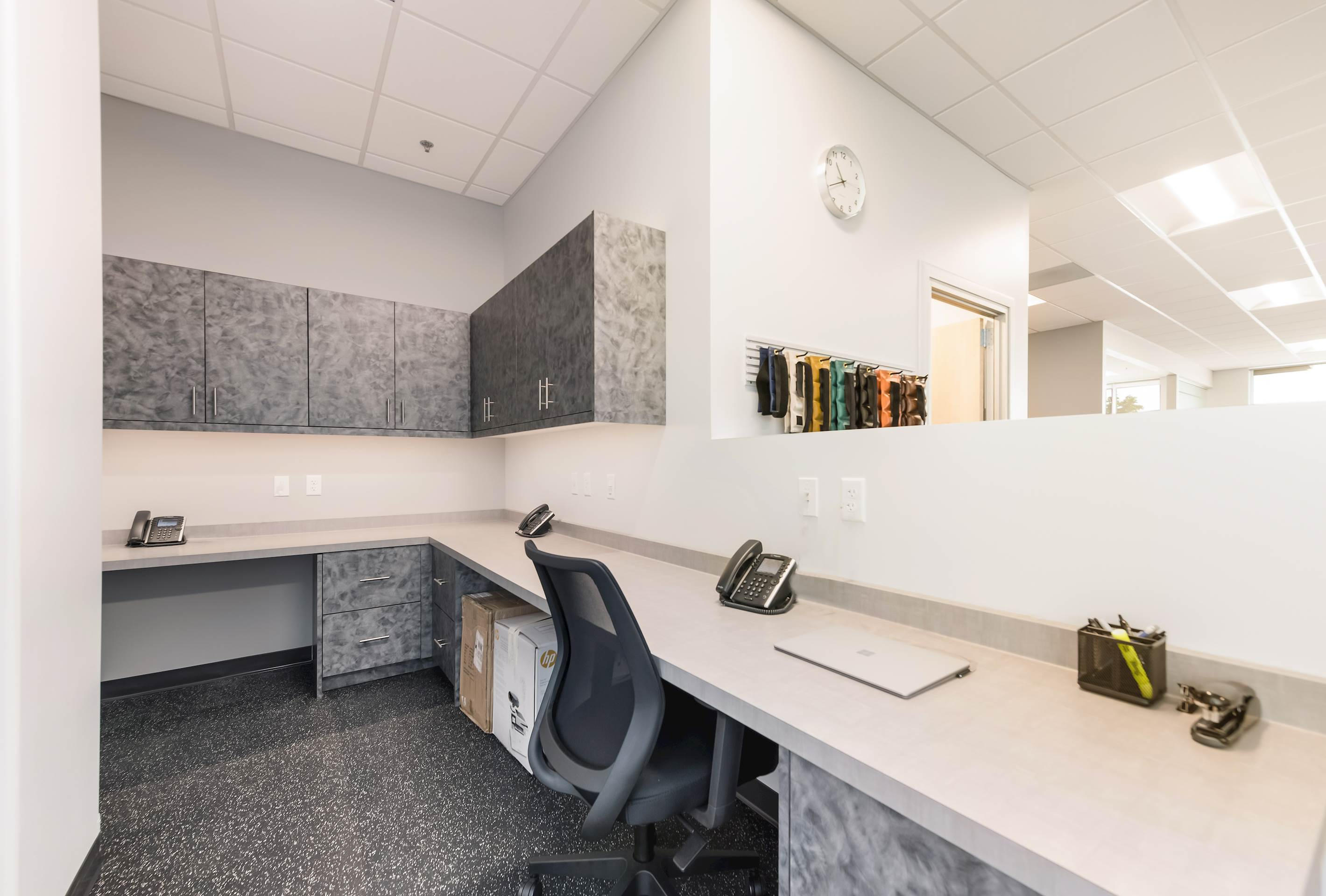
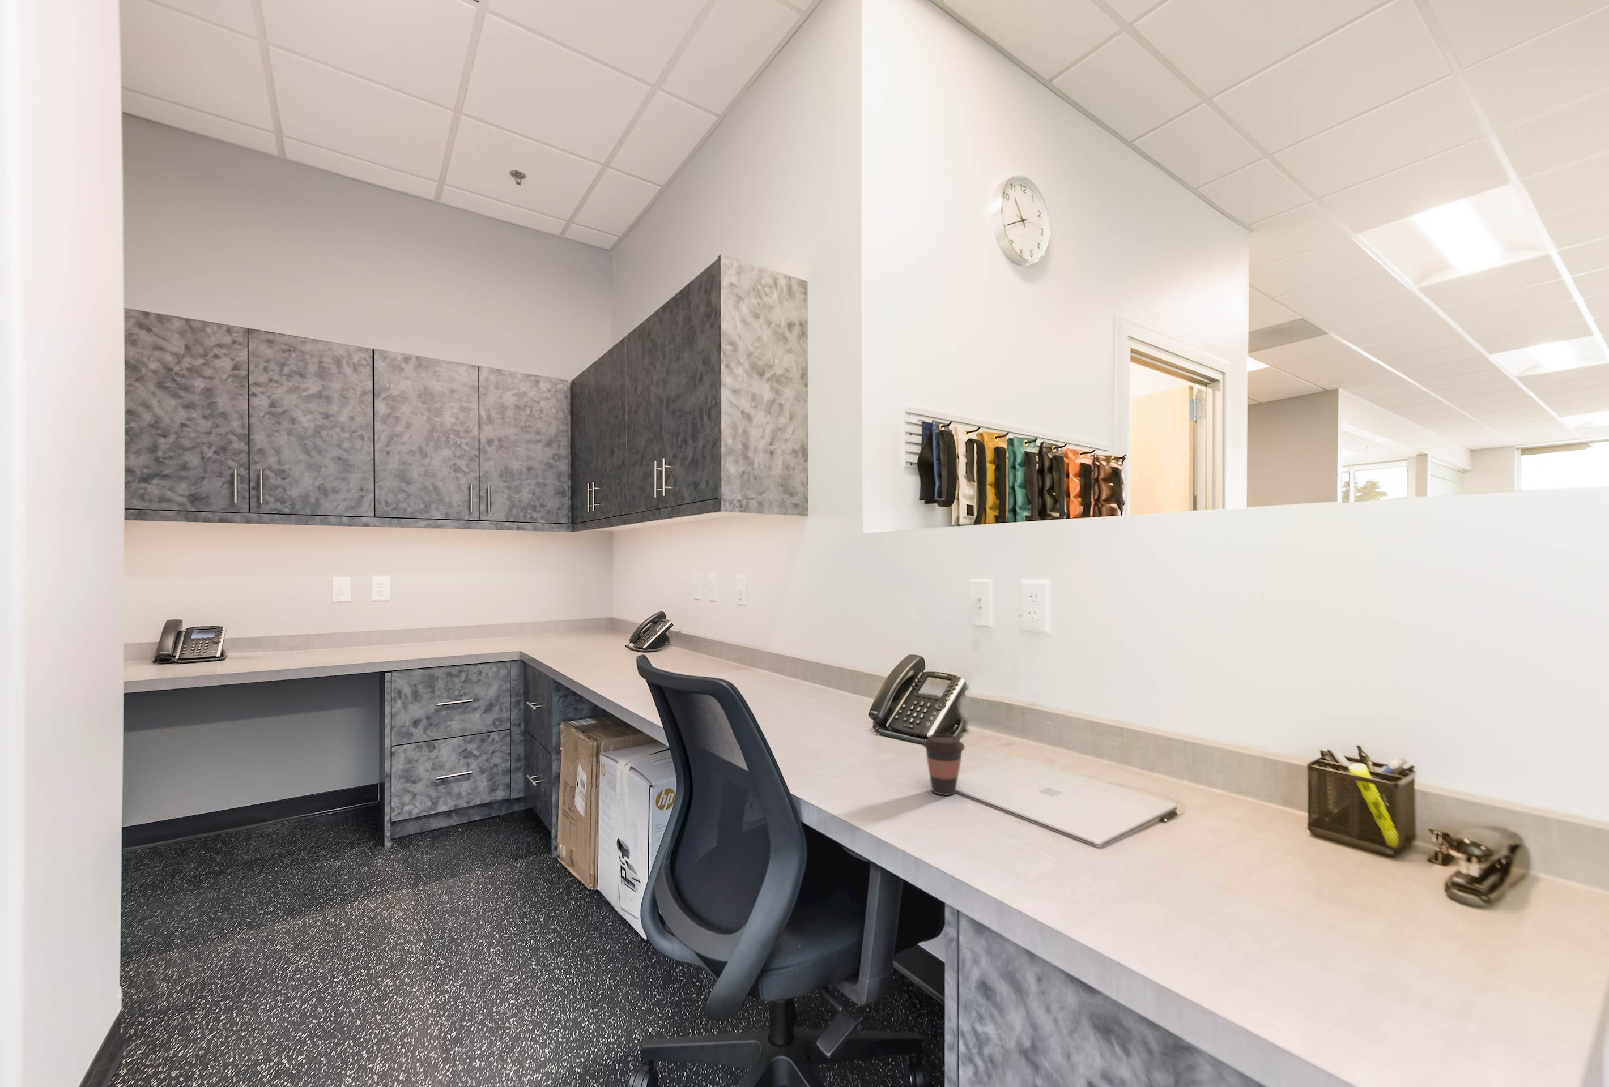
+ coffee cup [922,733,966,796]
